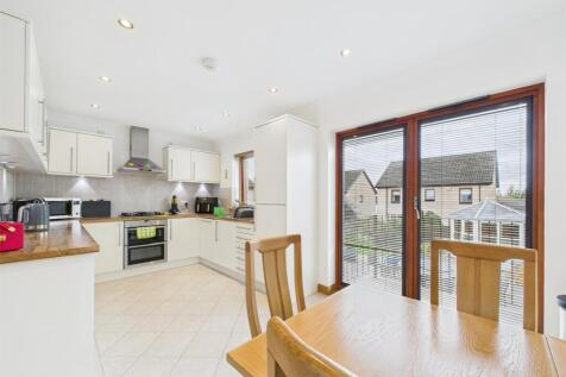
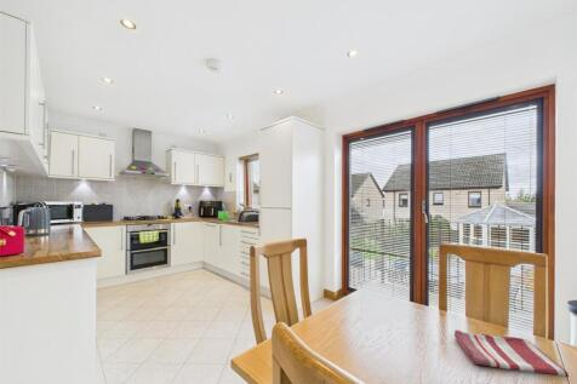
+ dish towel [453,329,570,378]
